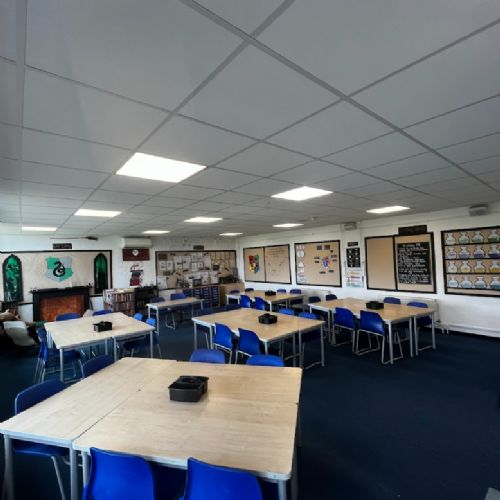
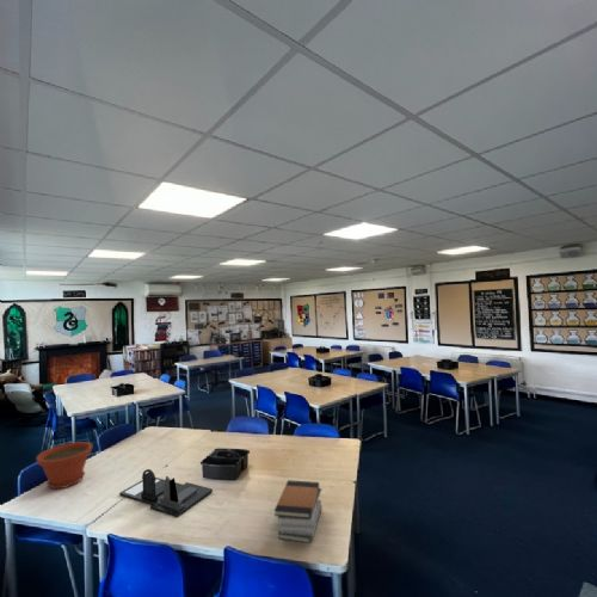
+ plant pot [35,441,94,490]
+ desk organizer [118,468,214,518]
+ book stack [273,479,324,544]
